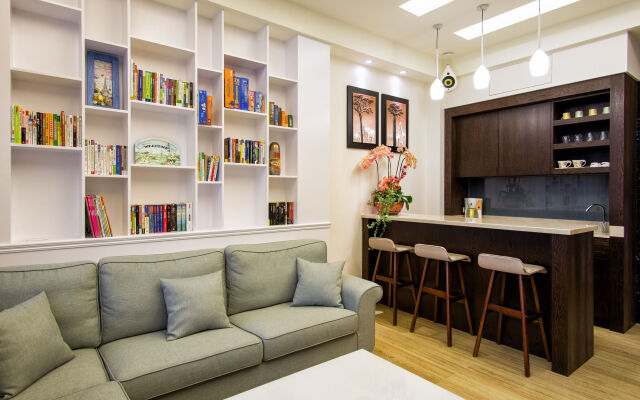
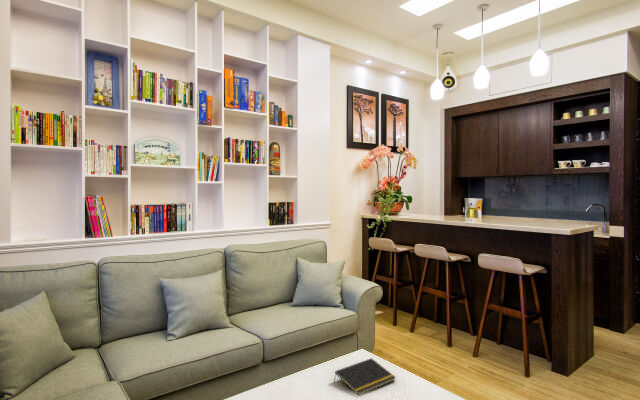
+ notepad [333,357,397,397]
